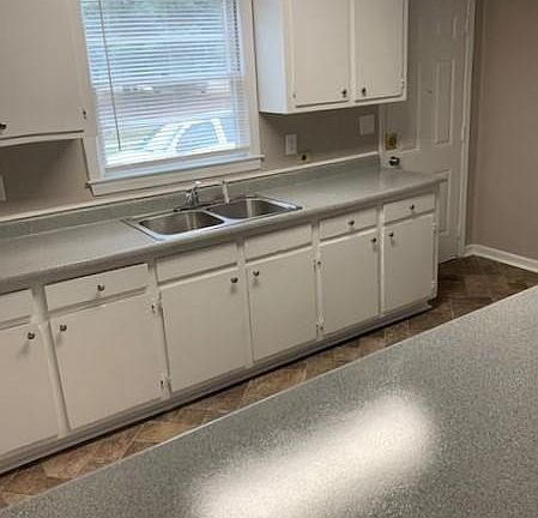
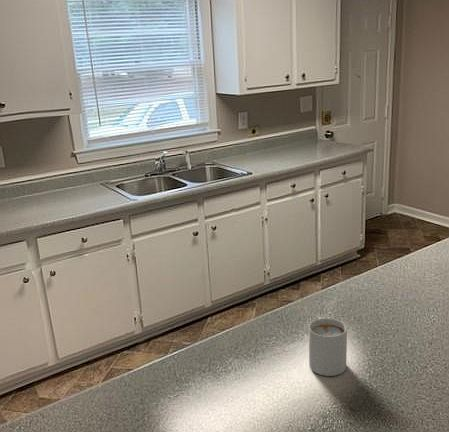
+ mug [308,316,348,377]
